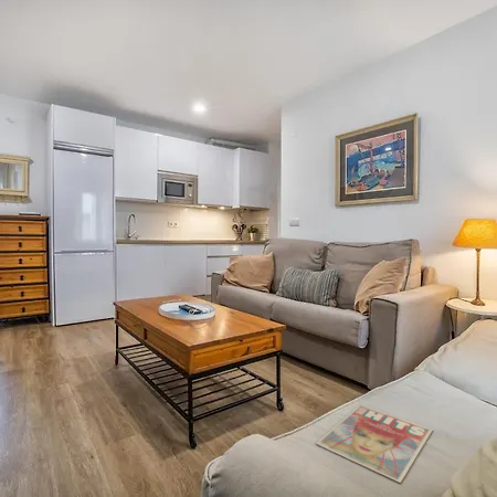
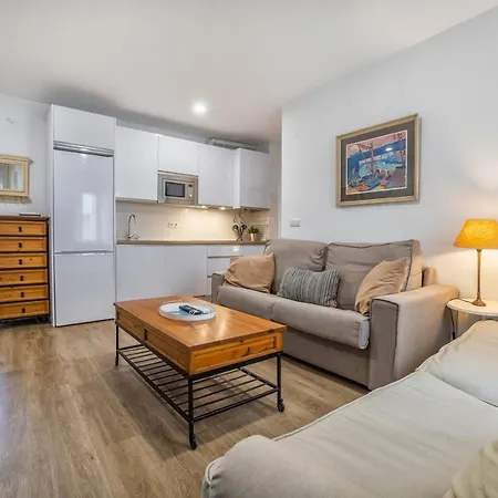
- magazine [314,403,434,484]
